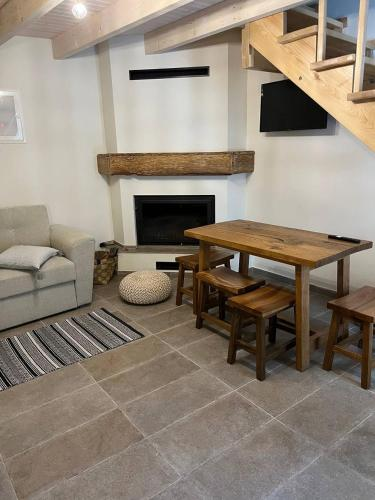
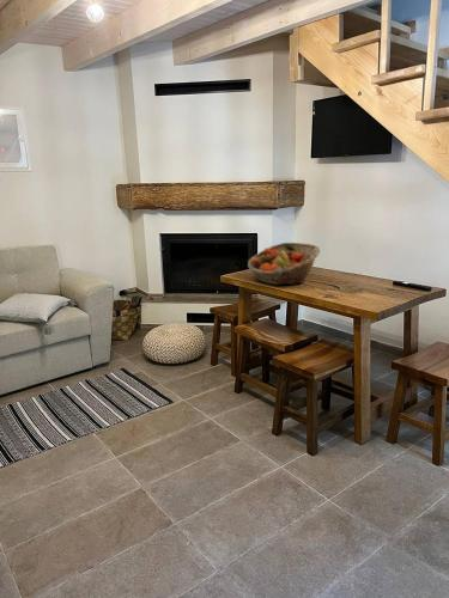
+ fruit basket [247,242,321,286]
